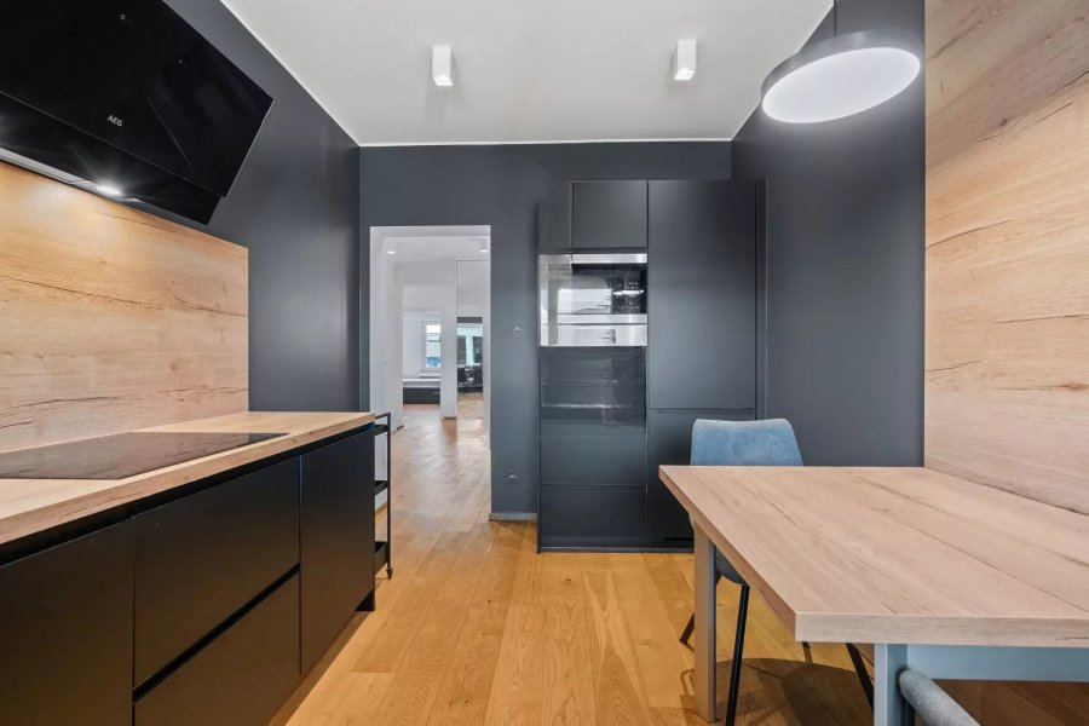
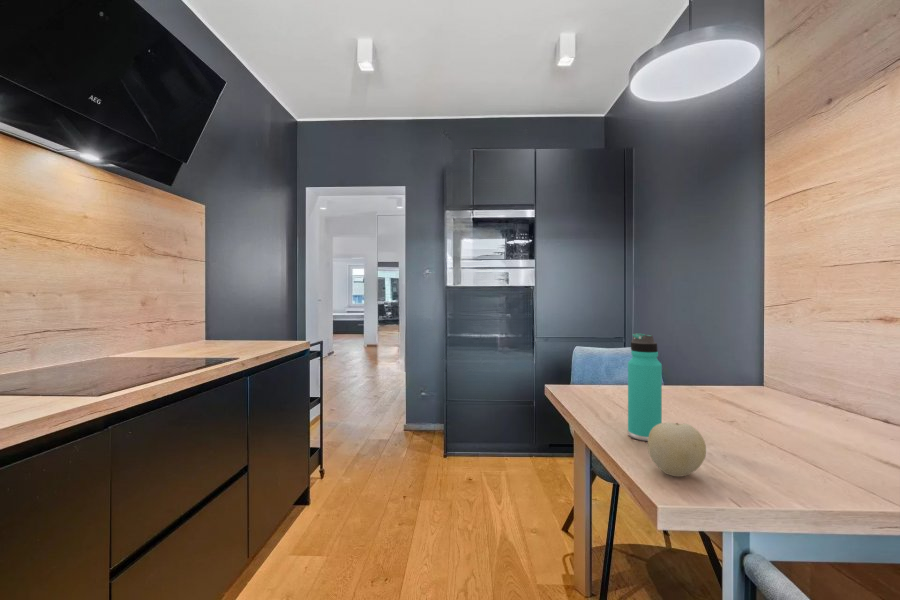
+ fruit [647,422,707,478]
+ thermos bottle [627,332,663,442]
